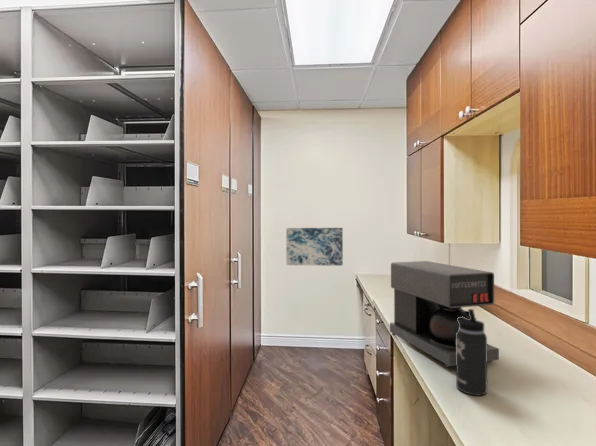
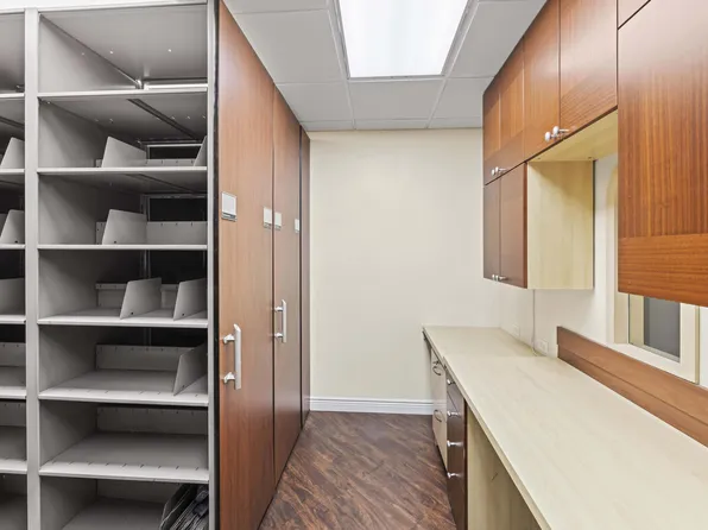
- coffee maker [389,260,500,368]
- thermos bottle [455,308,488,397]
- wall art [285,227,344,267]
